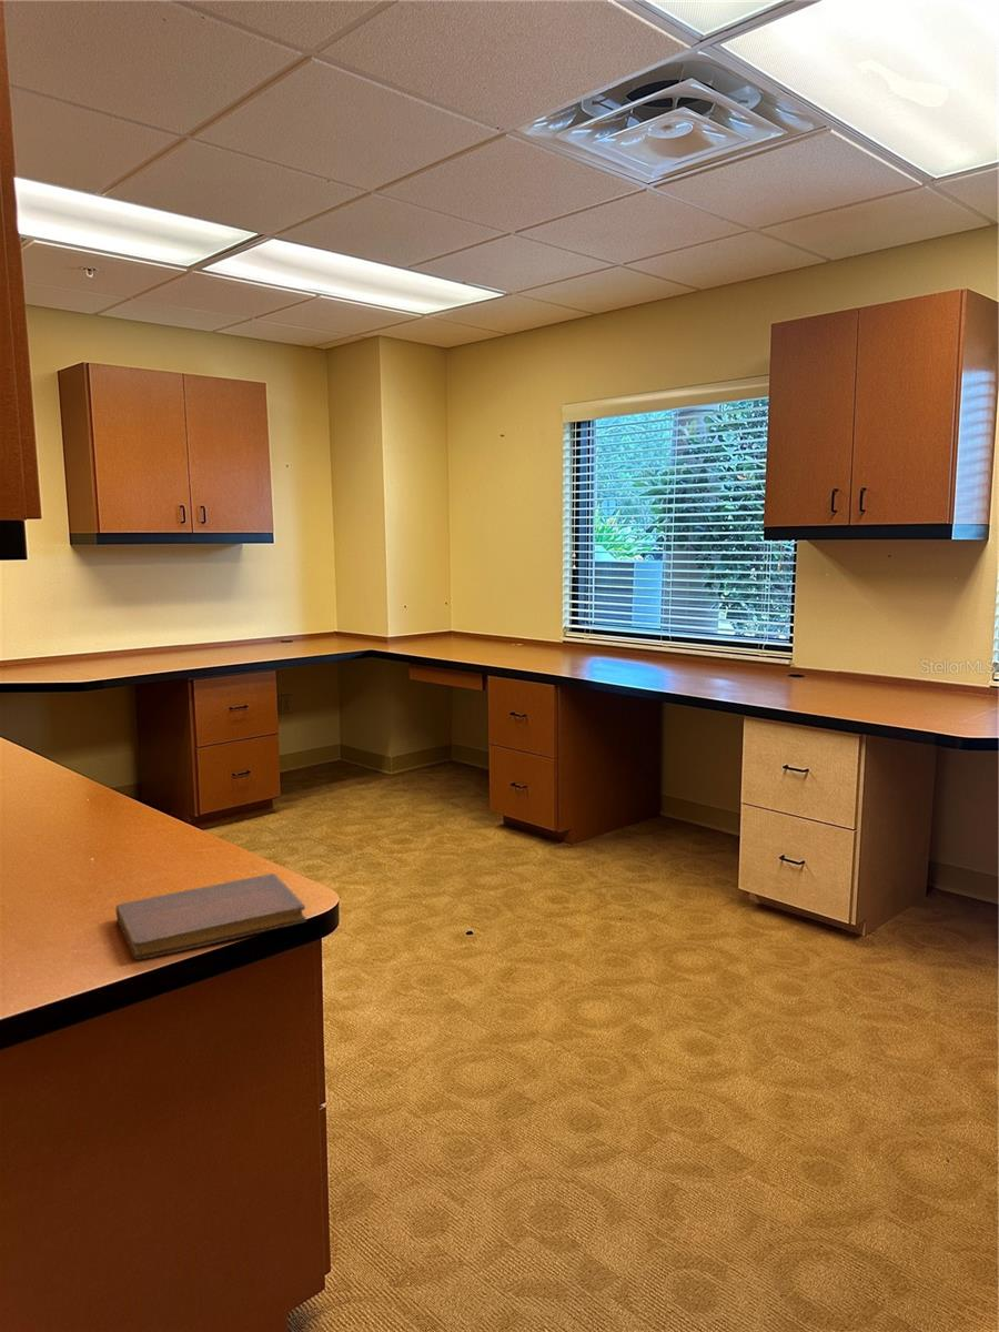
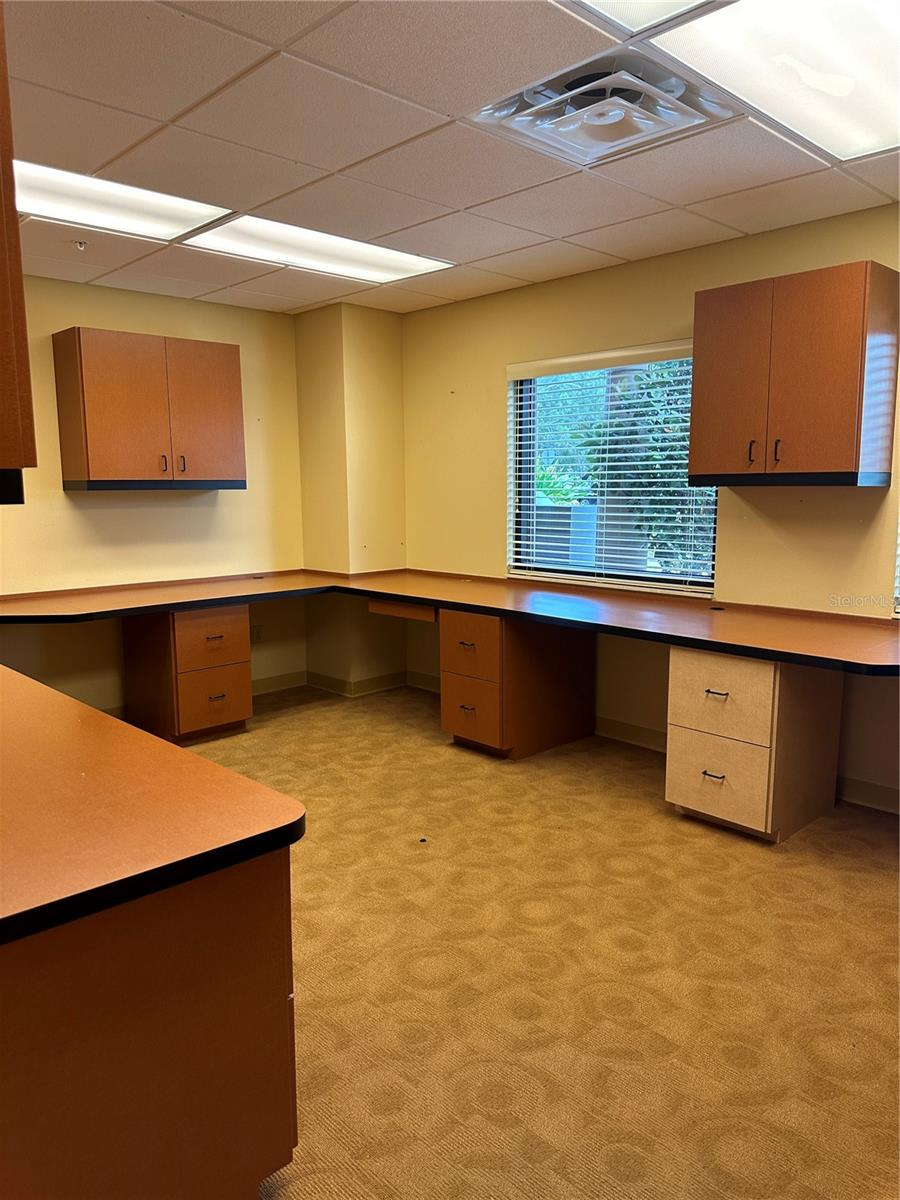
- notebook [114,872,307,961]
